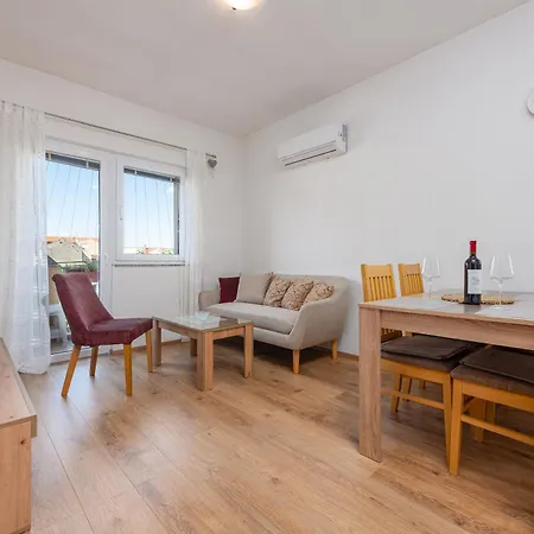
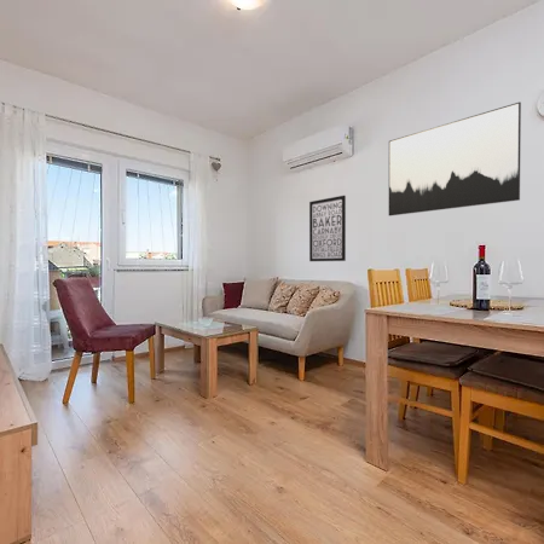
+ wall art [388,100,522,218]
+ wall art [308,195,347,262]
